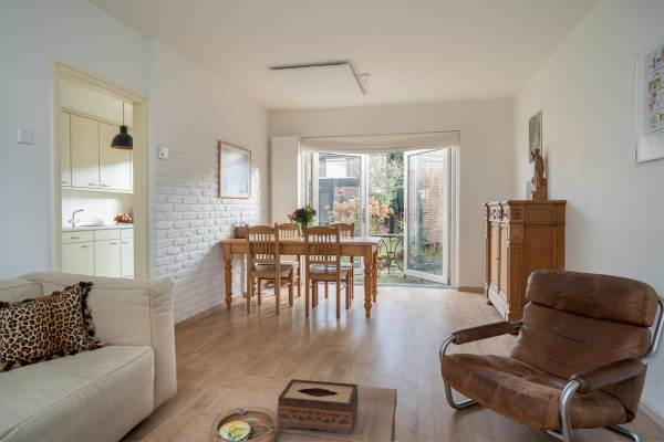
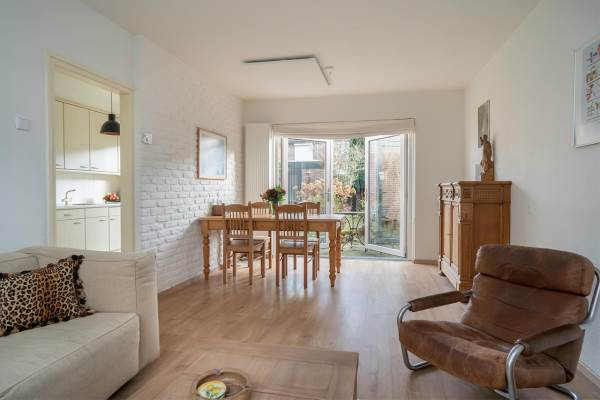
- tissue box [277,378,360,435]
